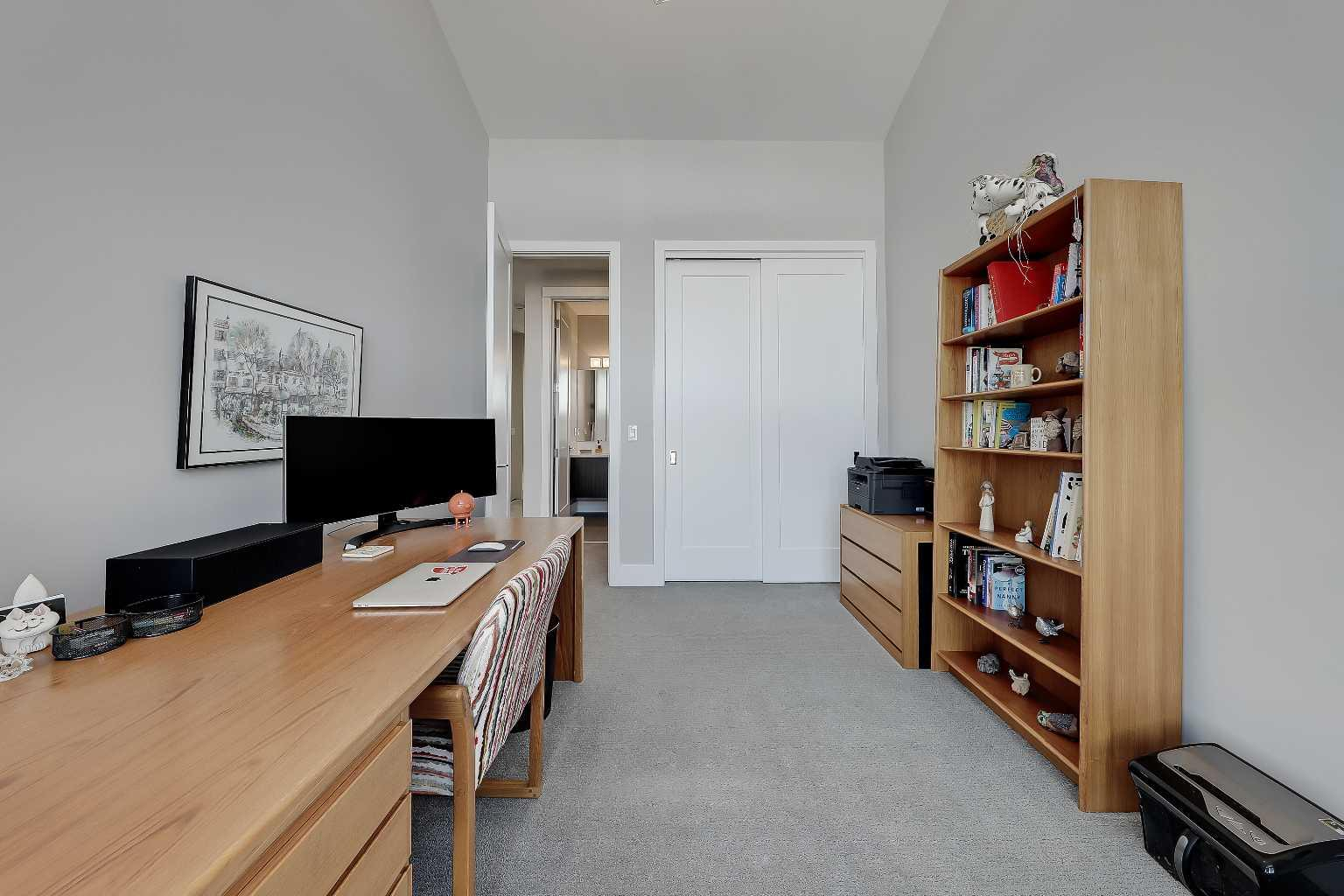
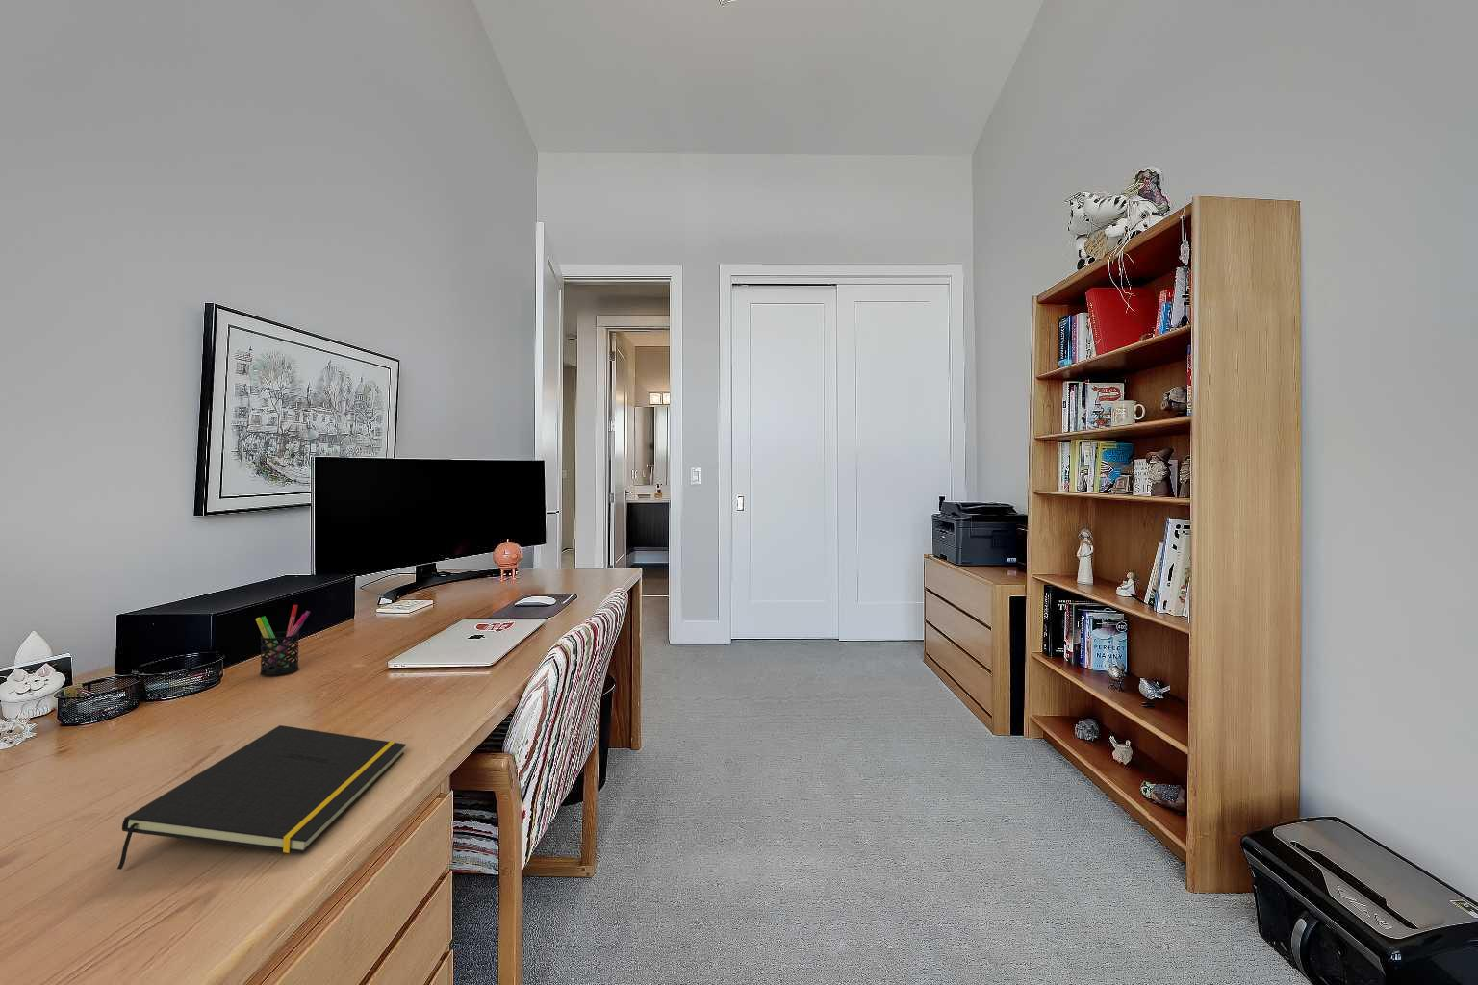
+ pen holder [255,604,311,677]
+ notepad [117,724,407,871]
